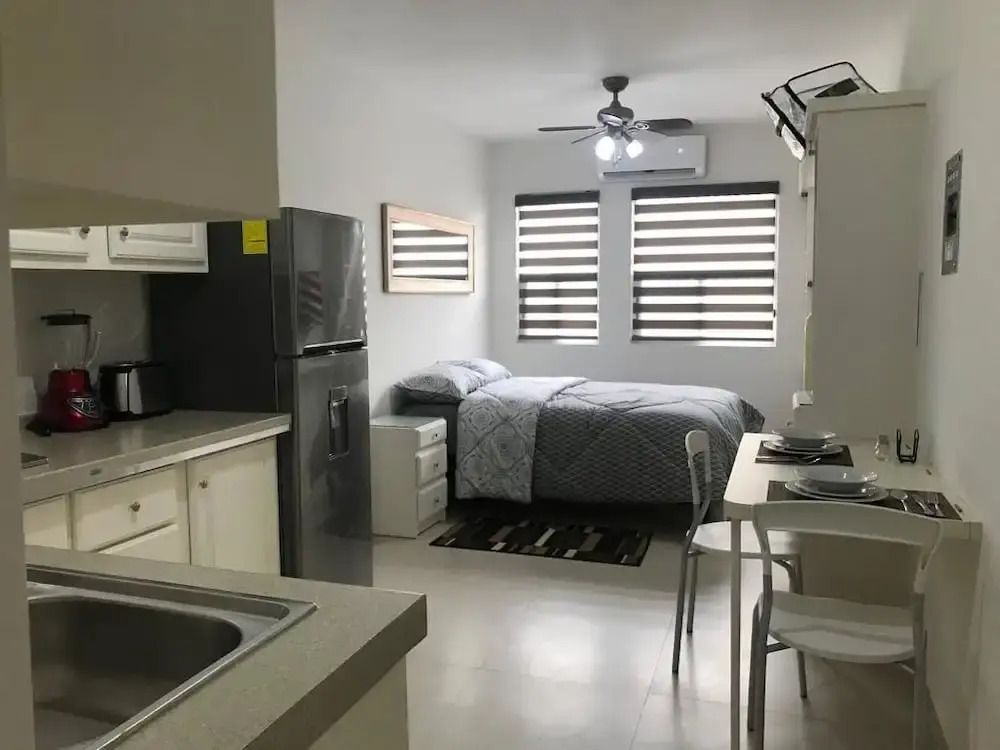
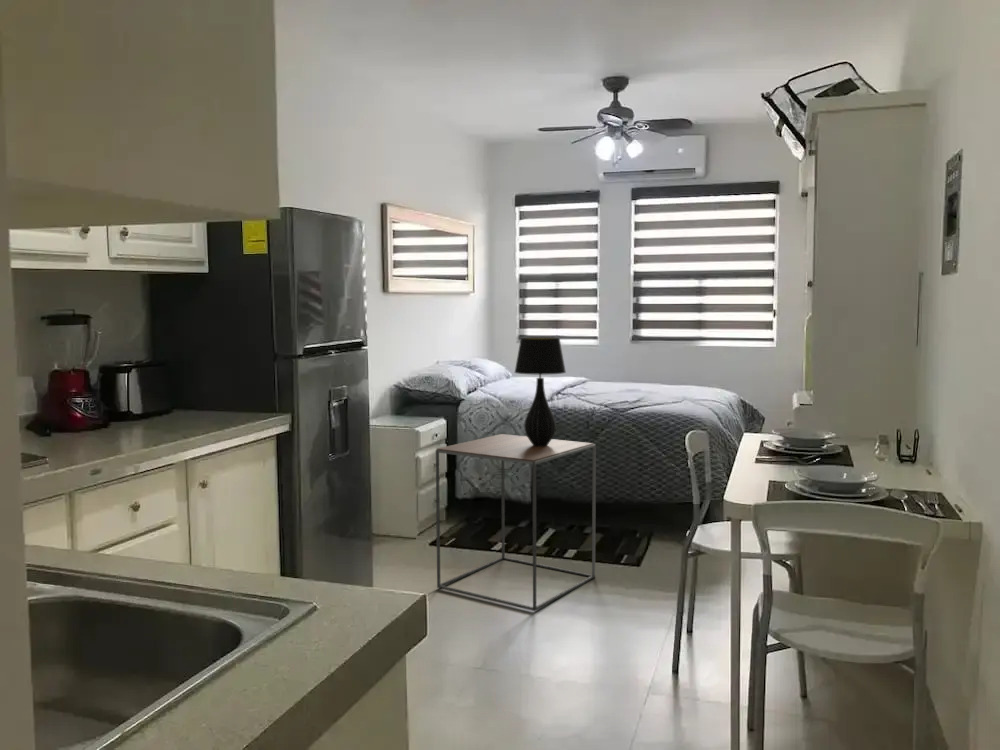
+ table lamp [514,337,567,446]
+ side table [435,433,597,612]
